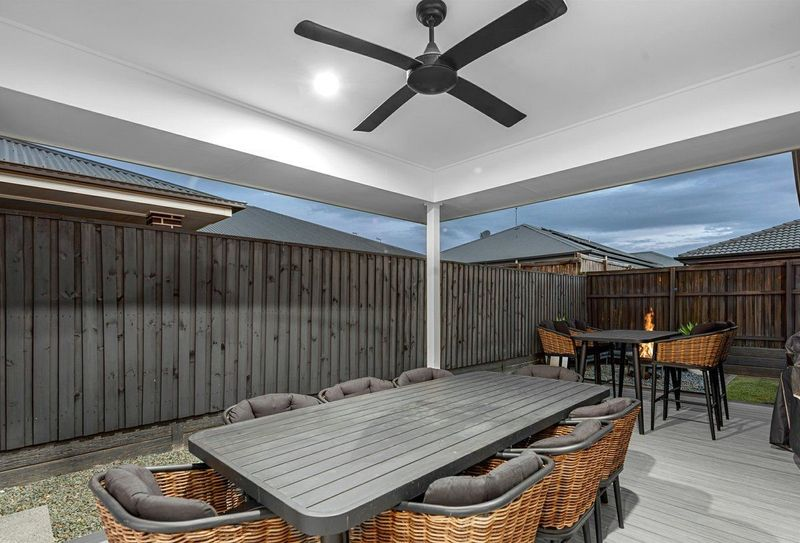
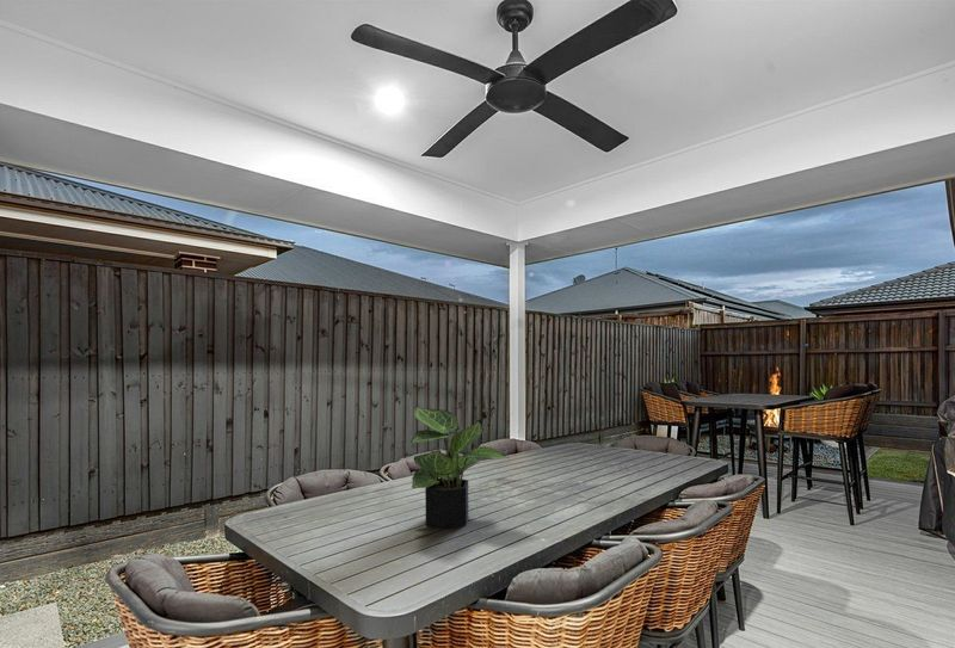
+ potted plant [409,406,511,530]
